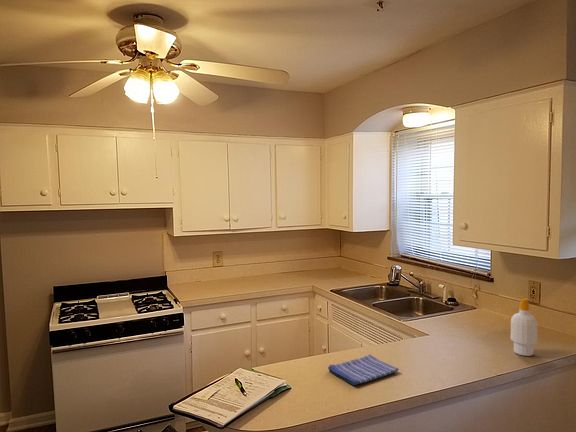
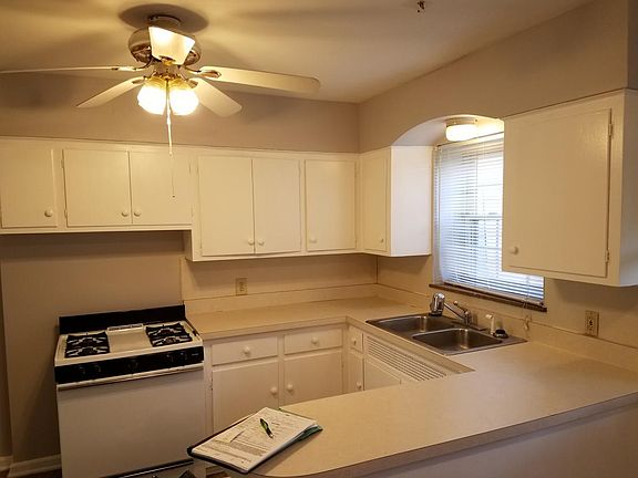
- soap bottle [510,297,538,357]
- dish towel [327,353,400,386]
